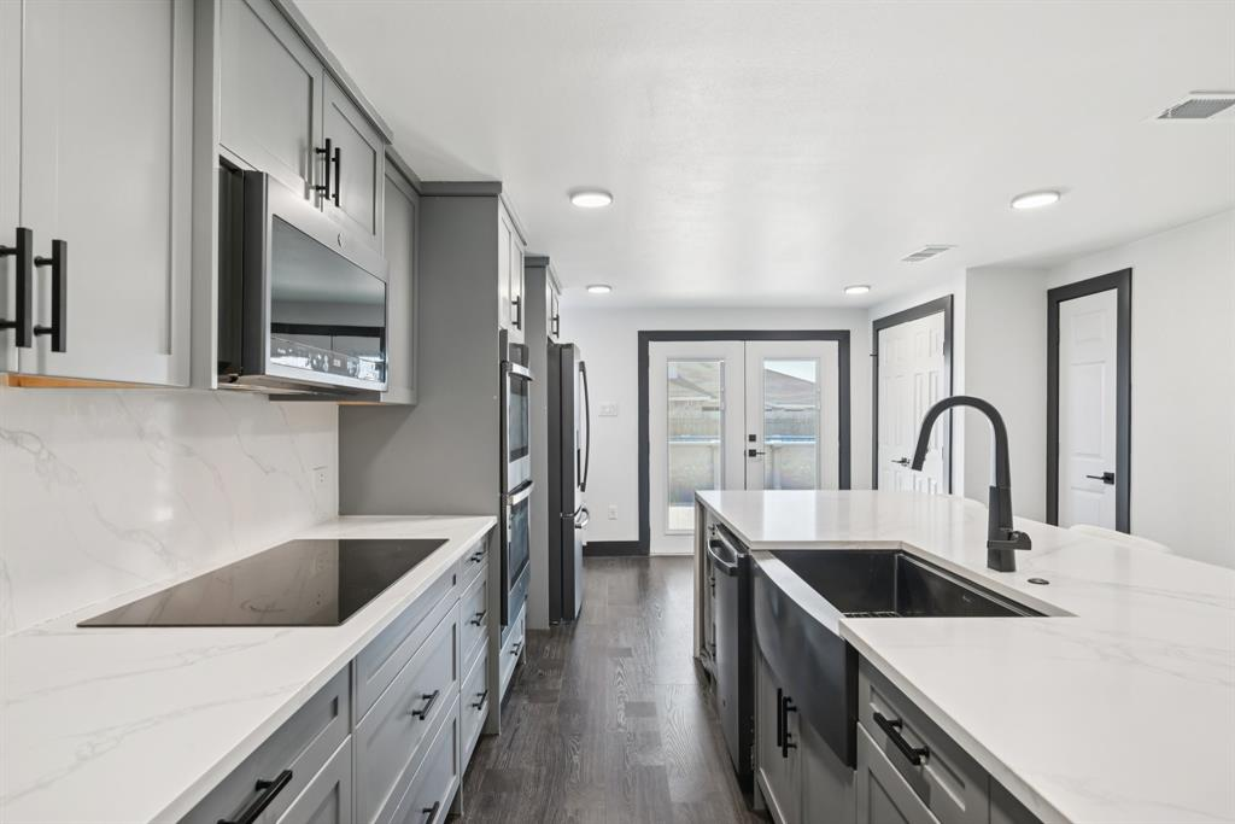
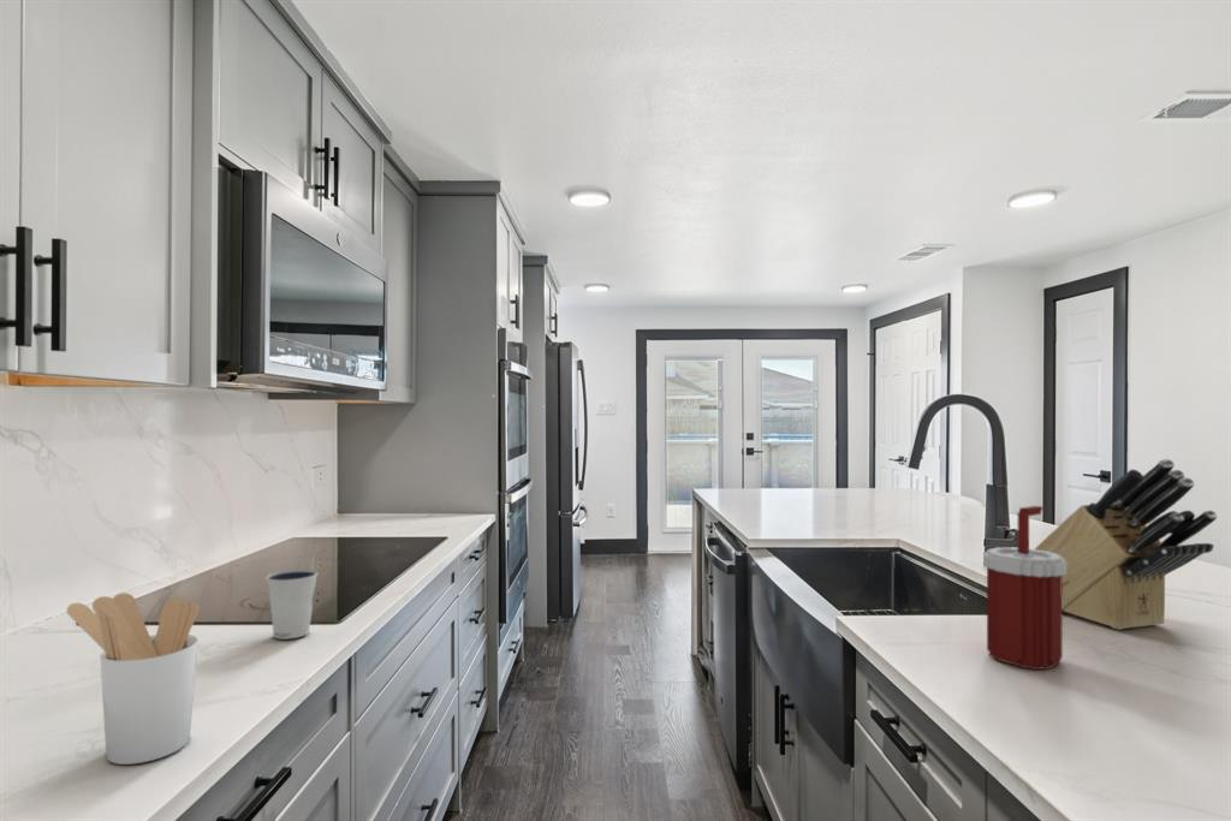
+ dixie cup [264,569,319,641]
+ utensil holder [65,591,200,766]
+ soap dispenser [982,505,1066,672]
+ knife block [1034,458,1219,631]
